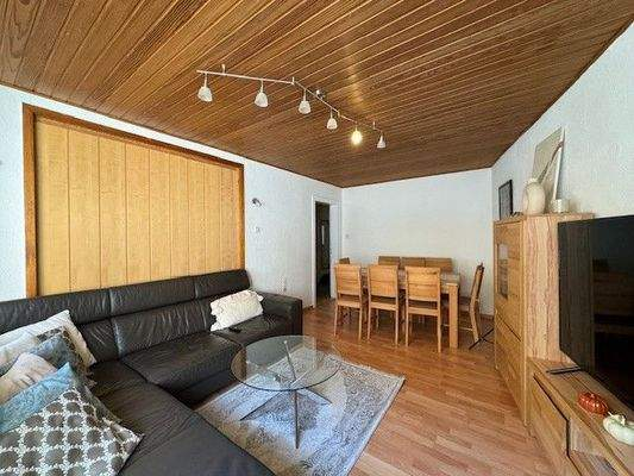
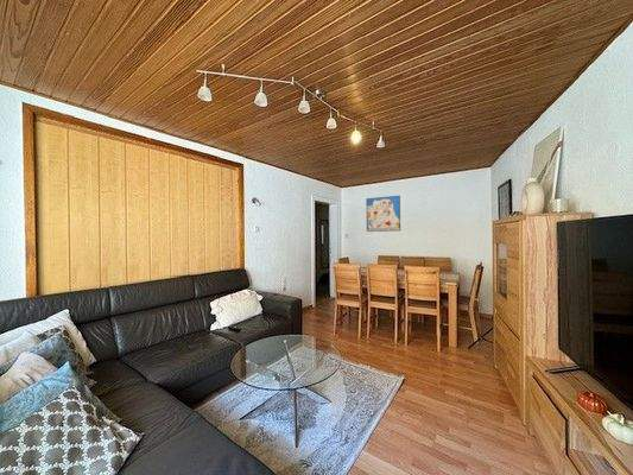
+ wall art [365,195,401,233]
